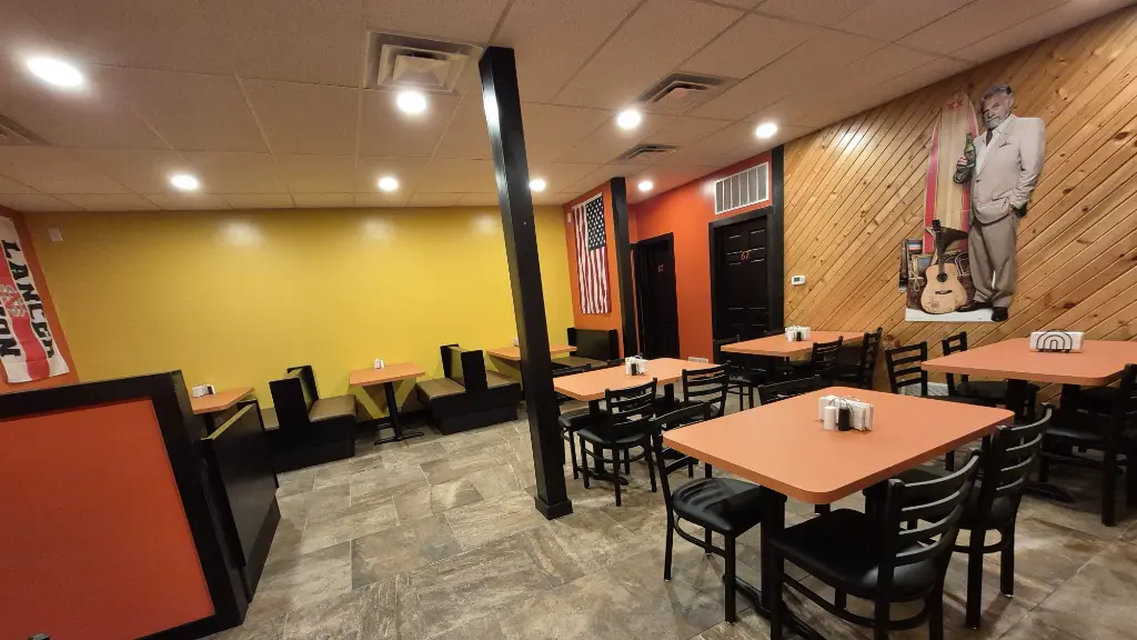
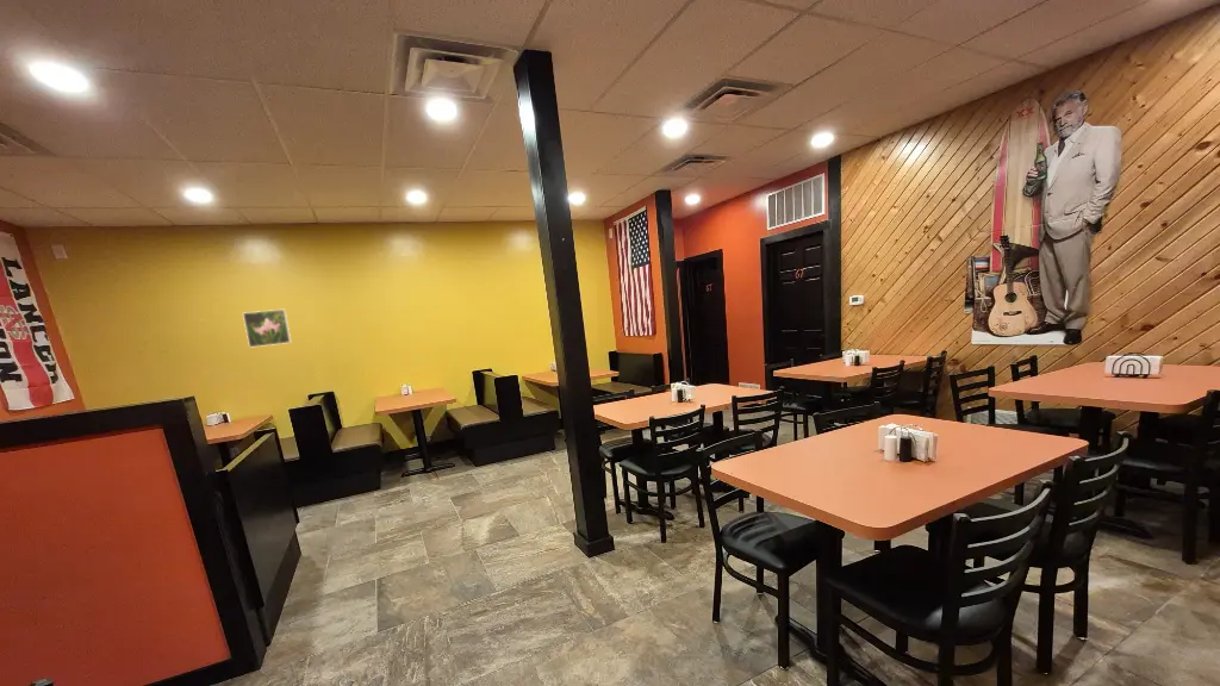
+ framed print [242,308,293,349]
